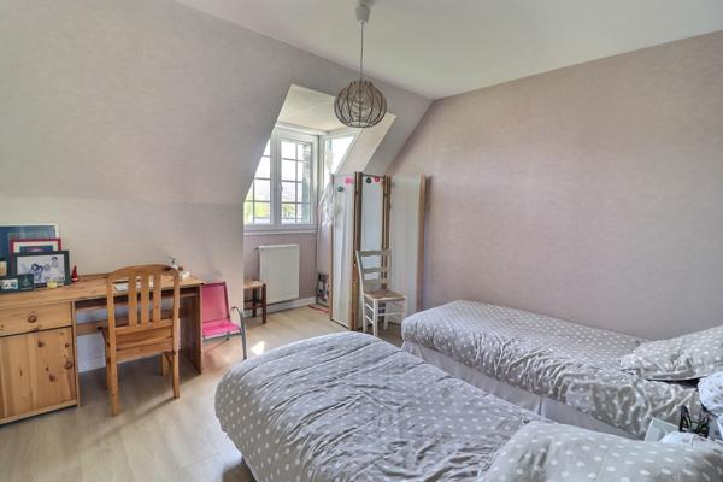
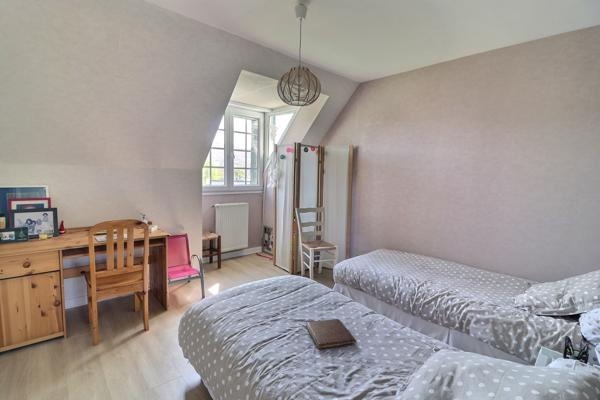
+ book [305,318,357,350]
